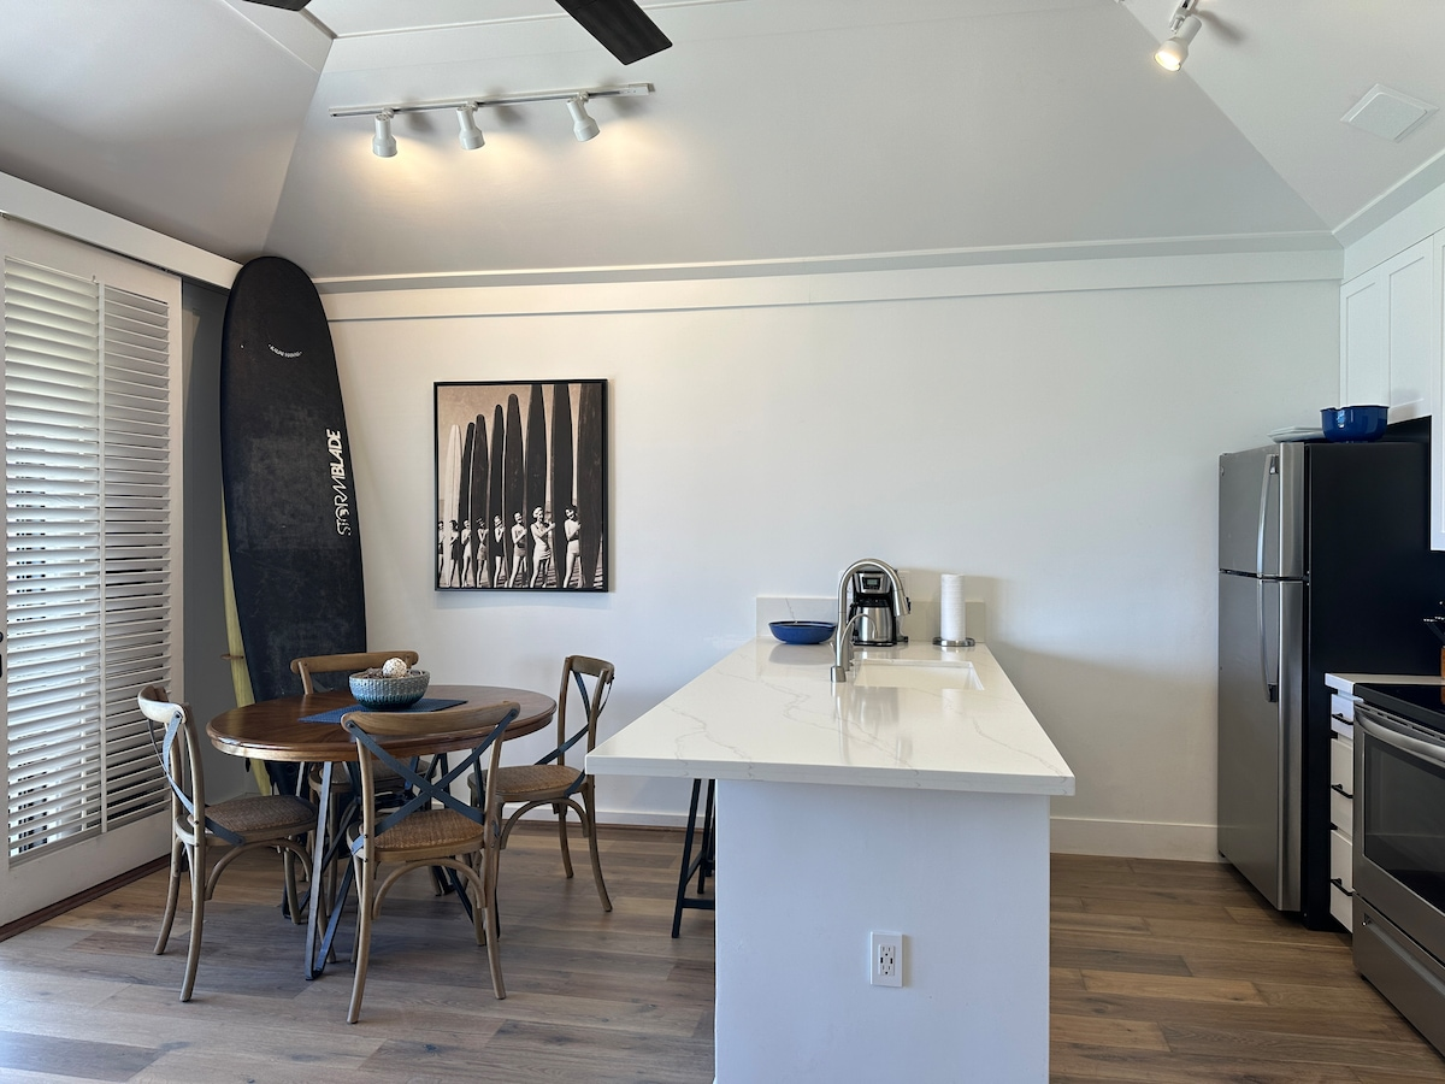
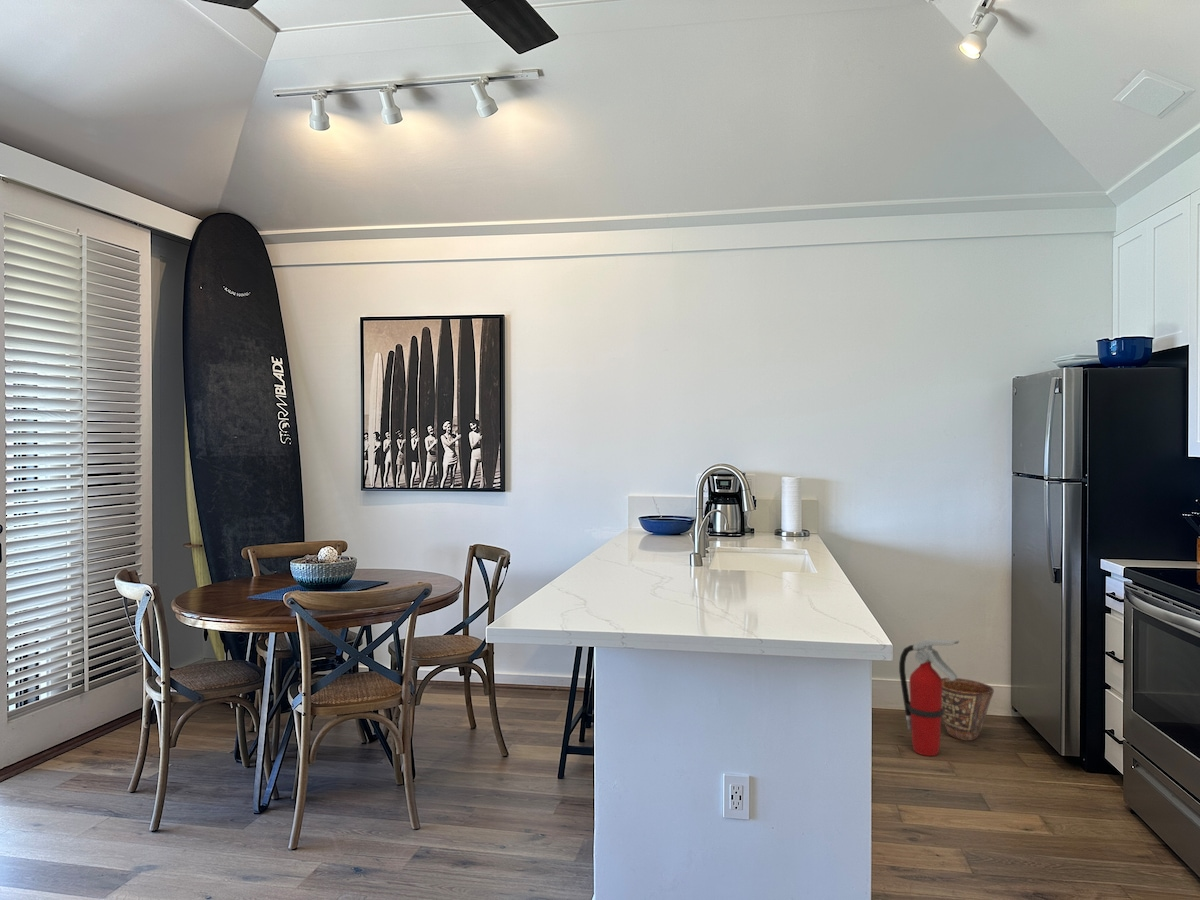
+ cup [941,676,995,741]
+ fire extinguisher [898,638,960,757]
